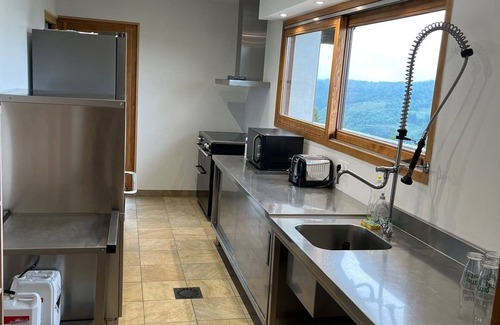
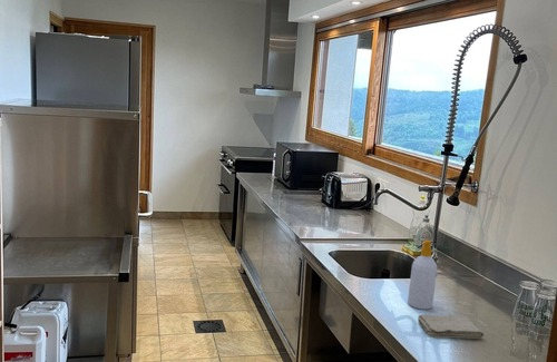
+ soap bottle [407,238,438,311]
+ washcloth [417,313,485,340]
